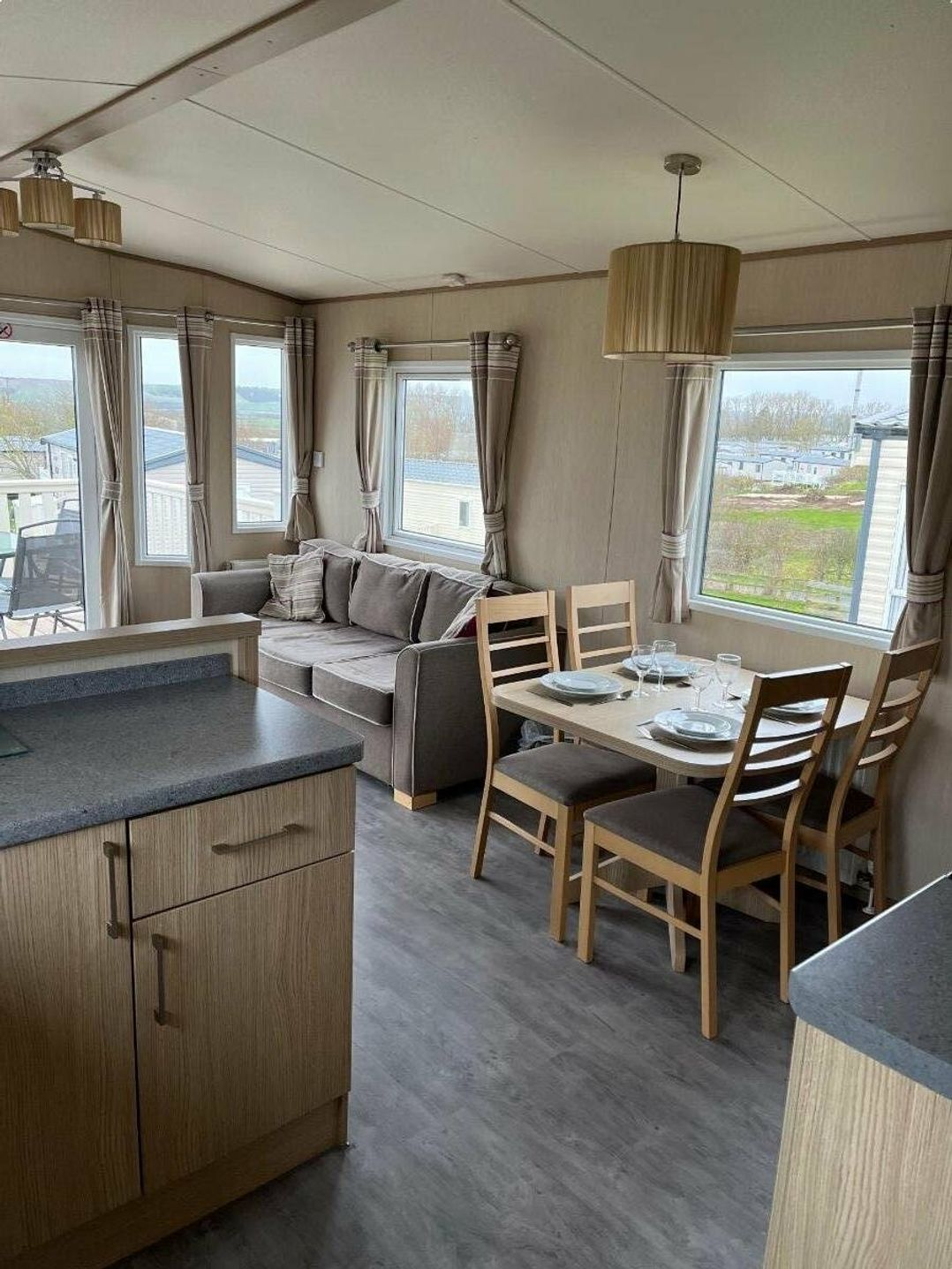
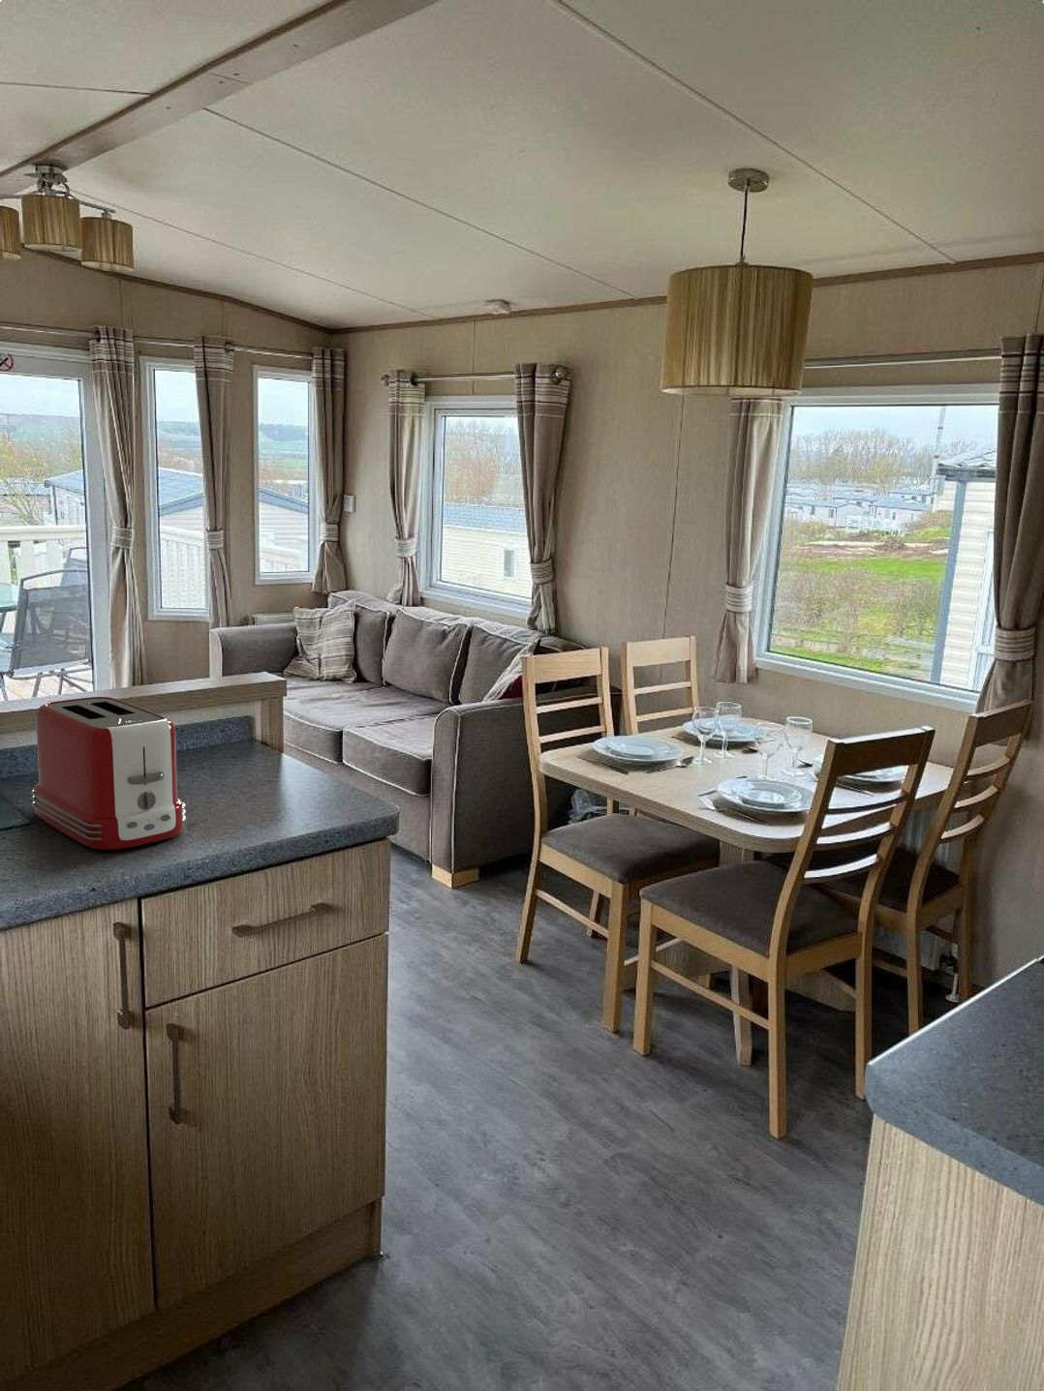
+ toaster [30,696,186,851]
